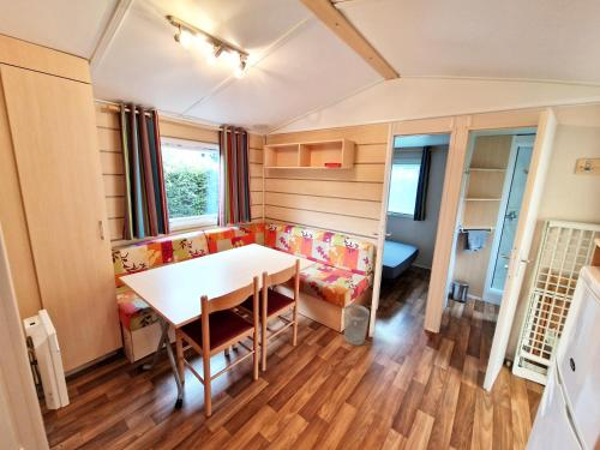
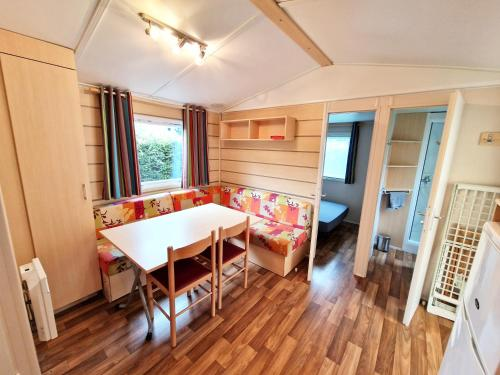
- wastebasket [343,304,371,347]
